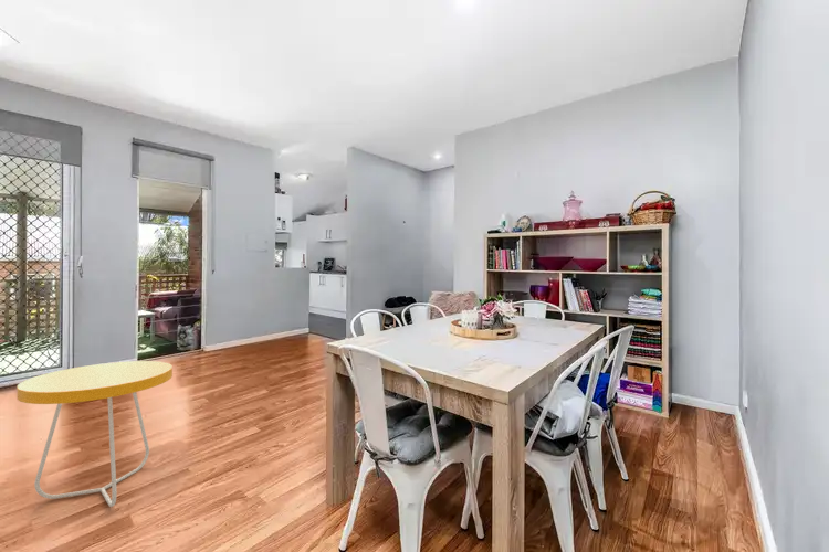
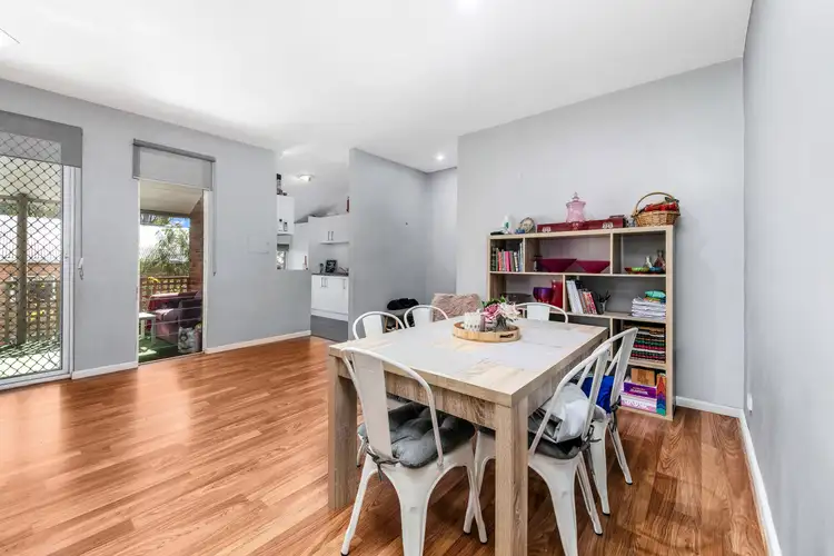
- side table [17,360,174,508]
